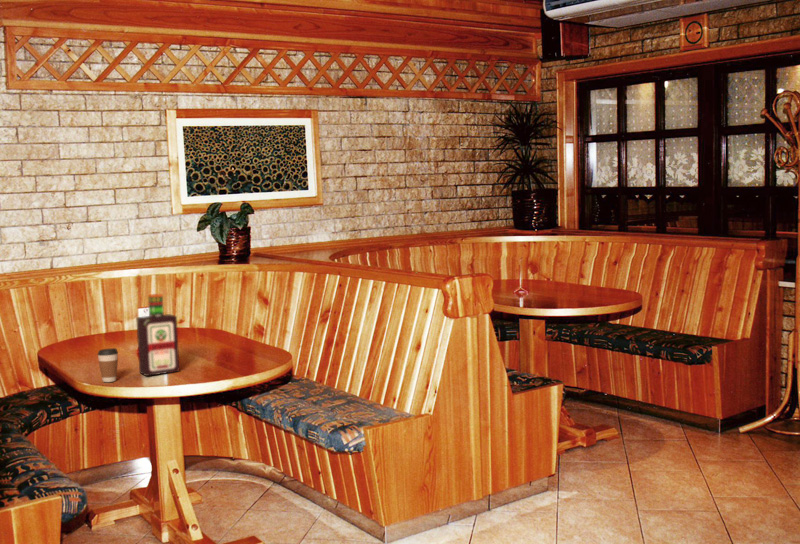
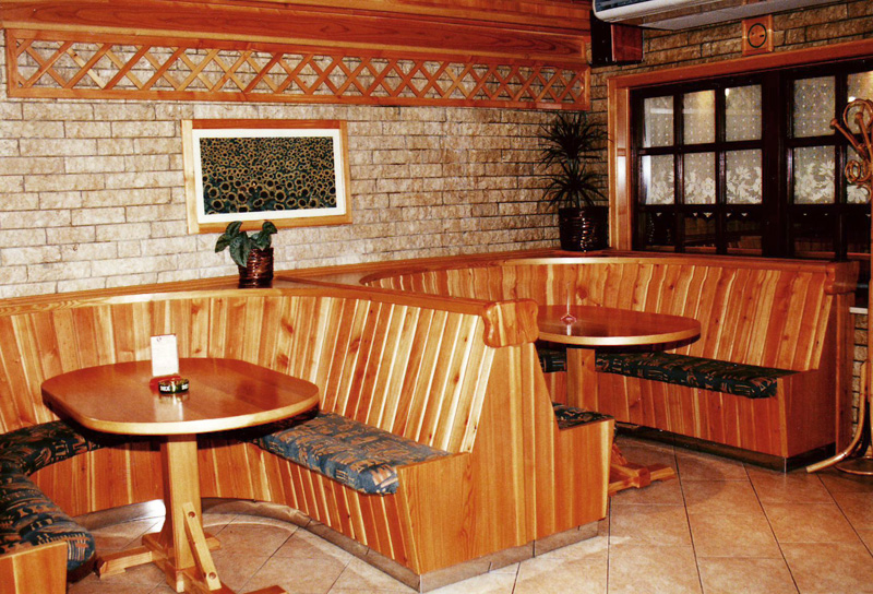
- coffee cup [97,347,119,383]
- bottle [135,293,181,377]
